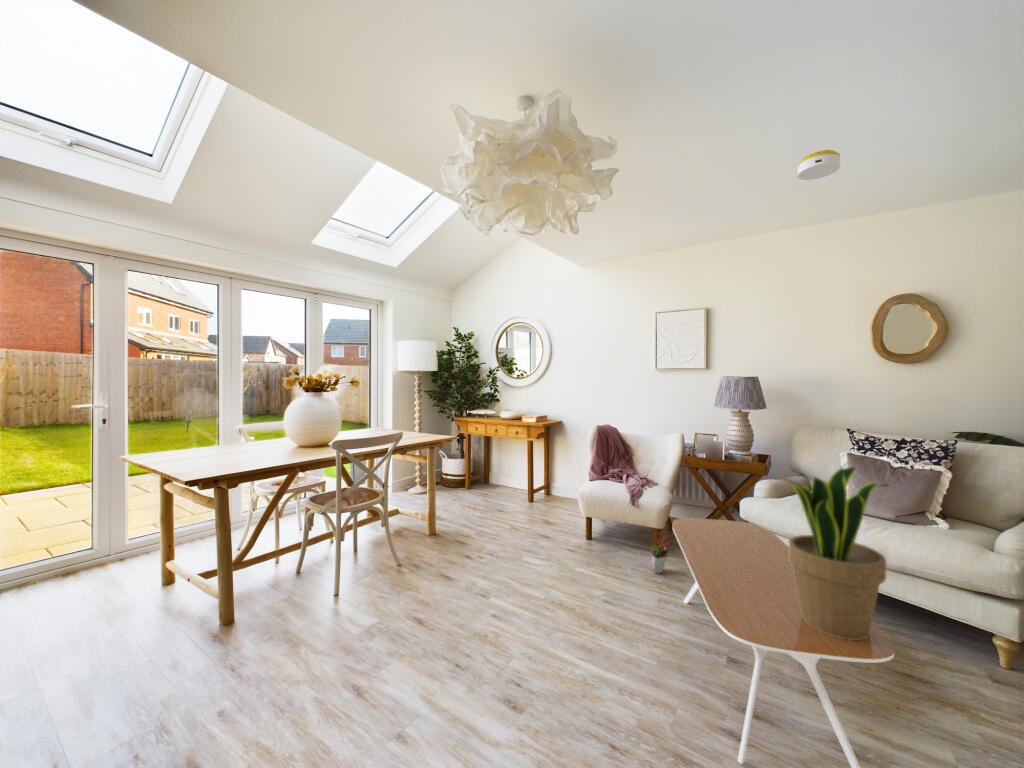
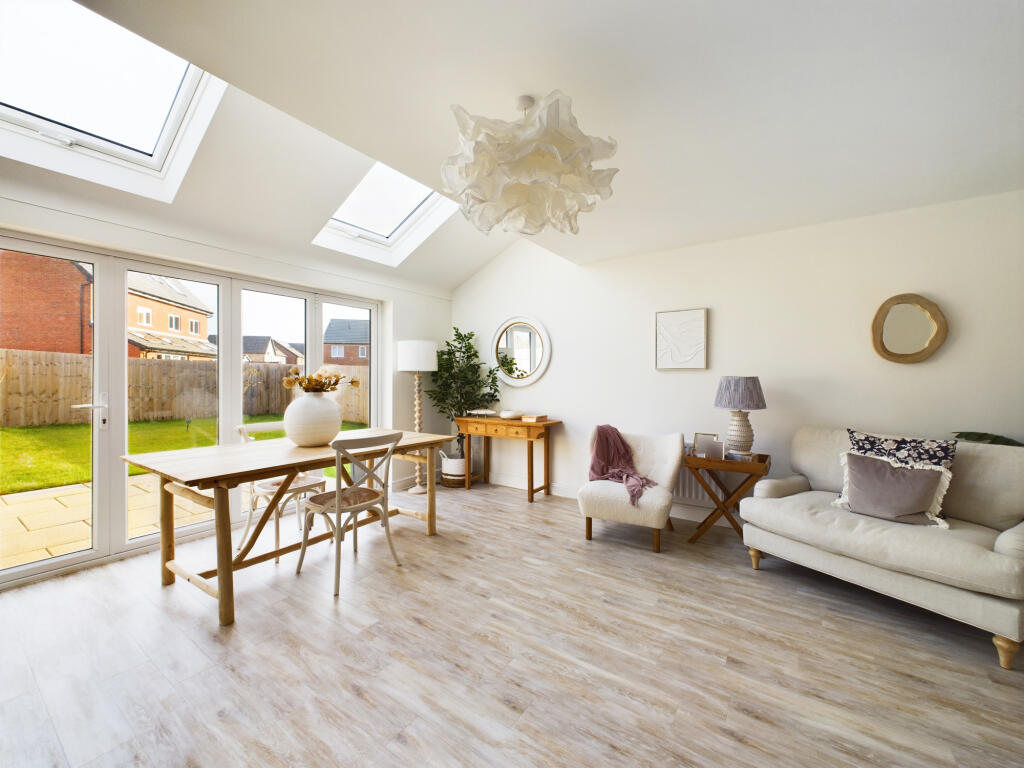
- potted plant [782,465,892,640]
- smoke detector [797,149,841,181]
- coffee table [671,517,895,768]
- decorative plant [649,532,671,574]
